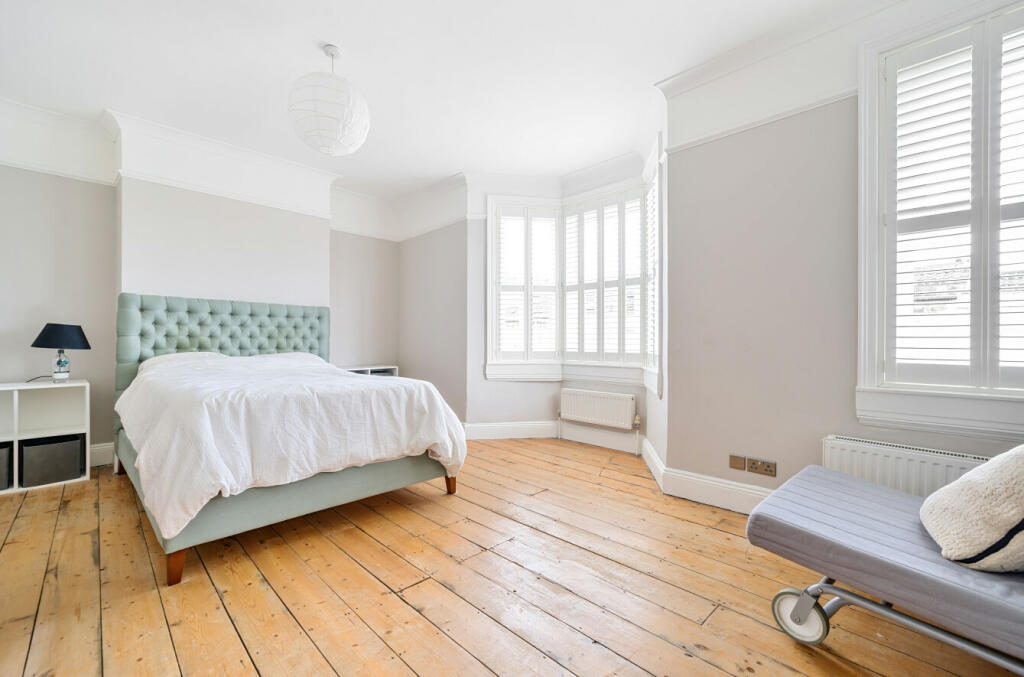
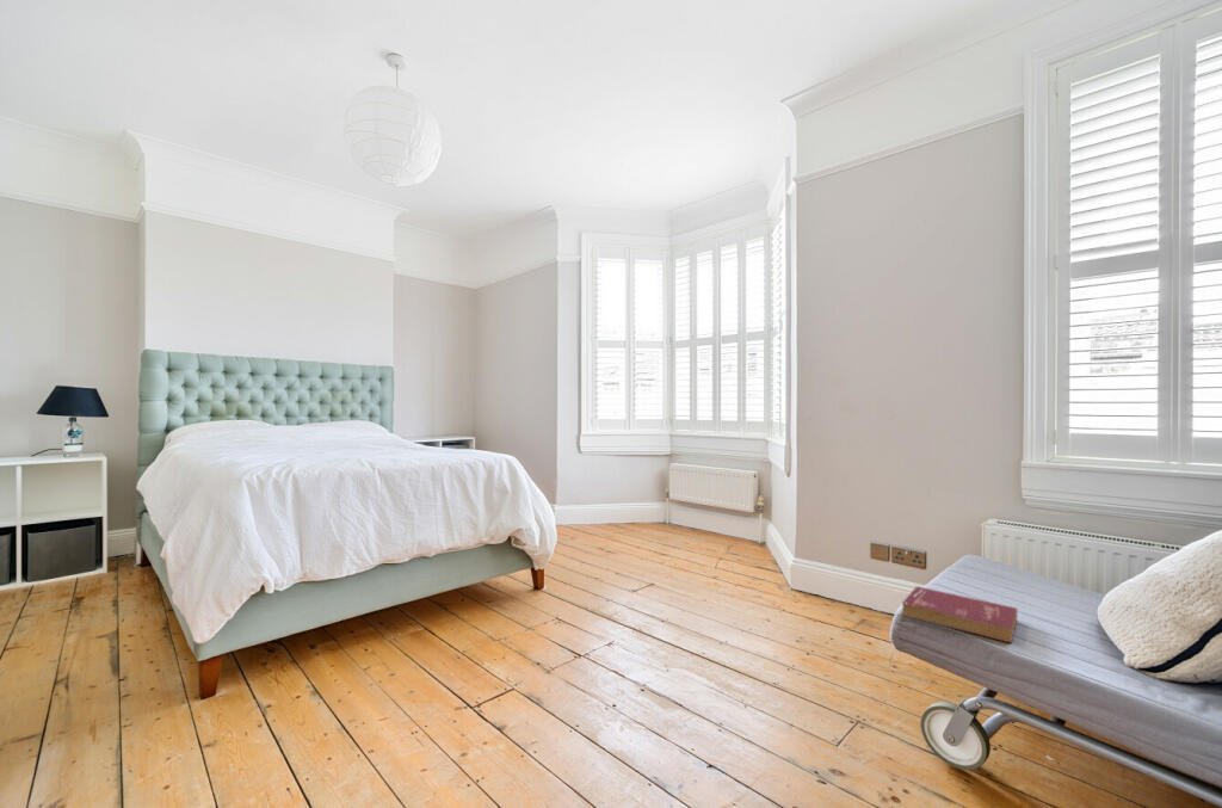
+ book [901,585,1018,644]
